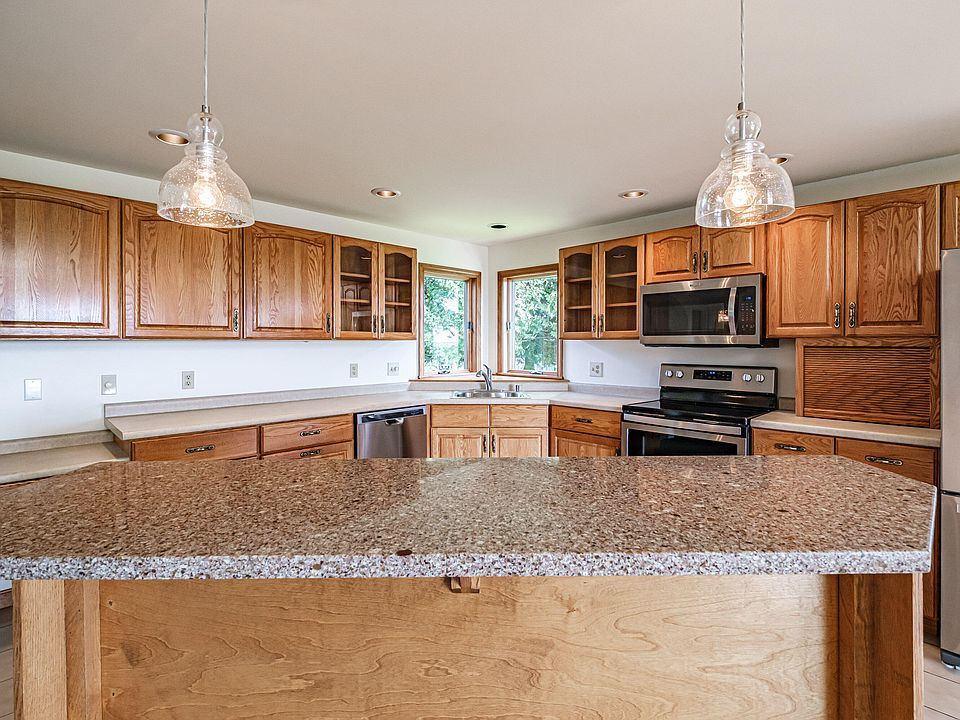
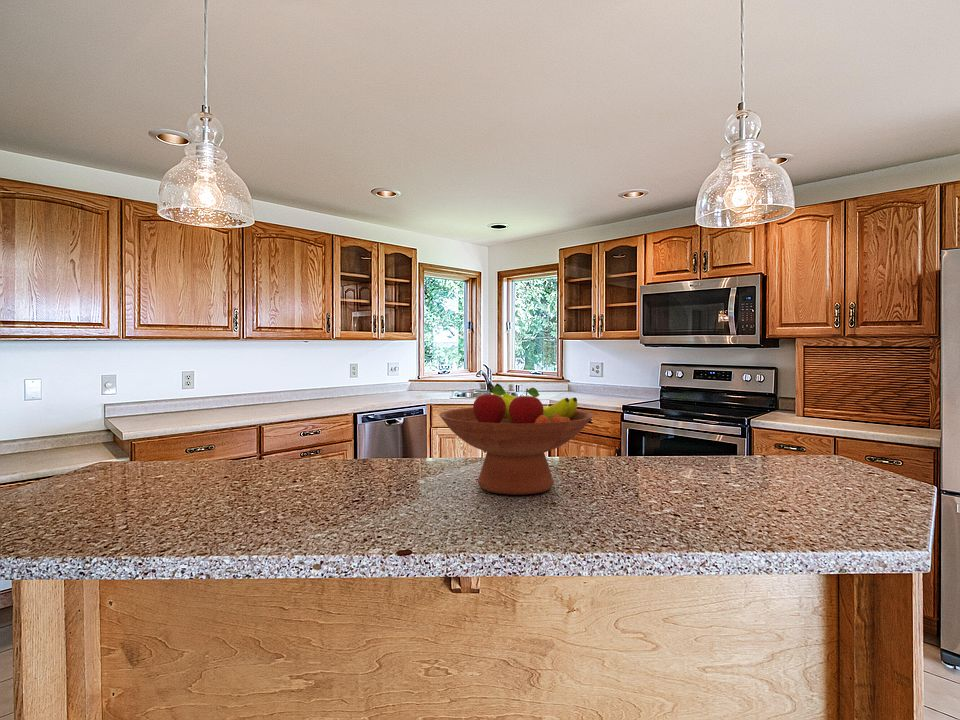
+ fruit bowl [438,381,594,496]
